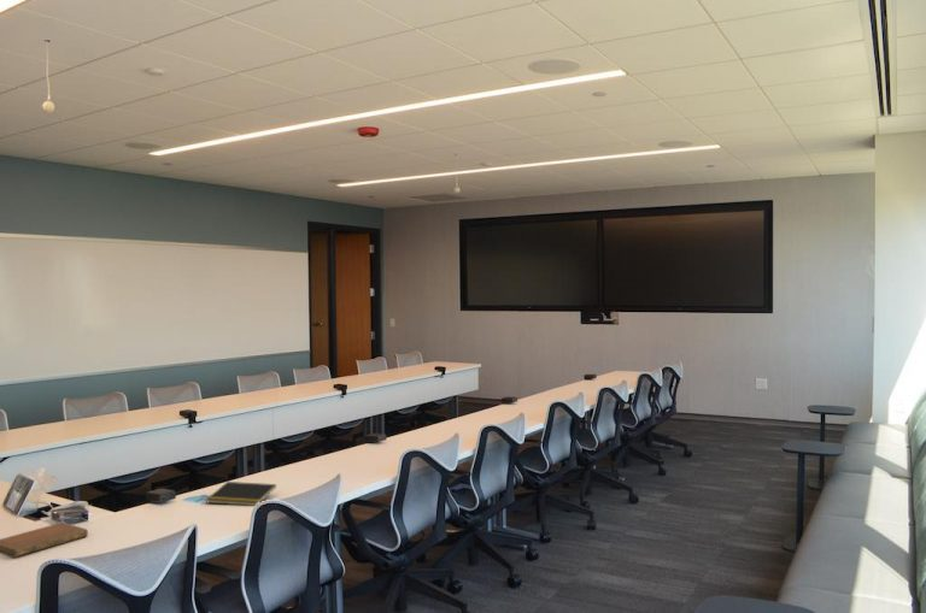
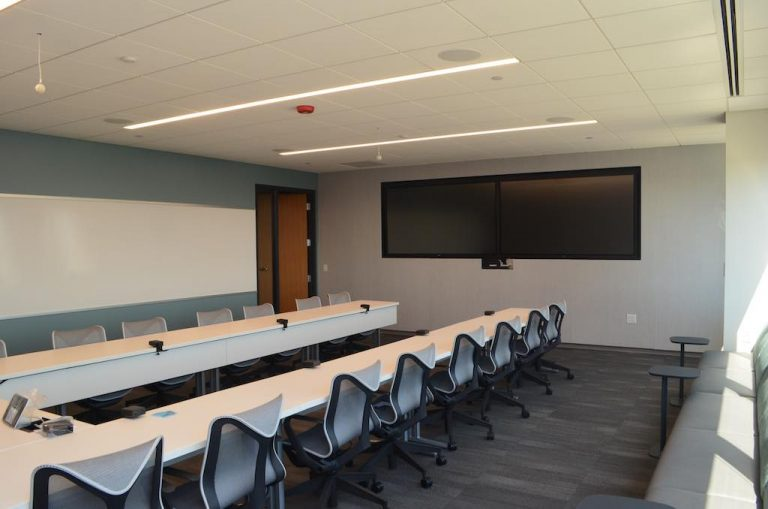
- notebook [0,521,89,559]
- notepad [205,481,277,507]
